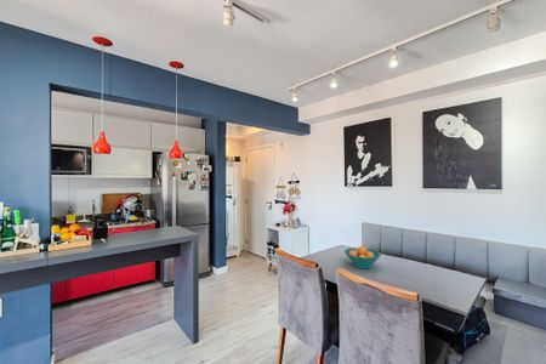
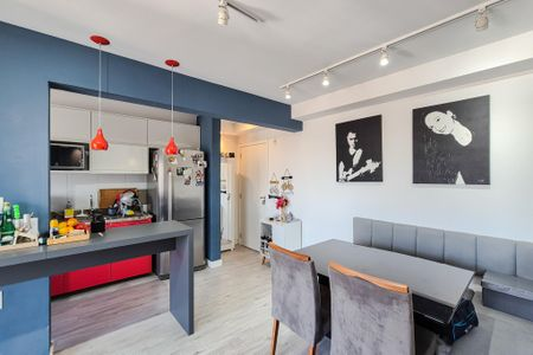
- fruit bowl [343,245,382,271]
